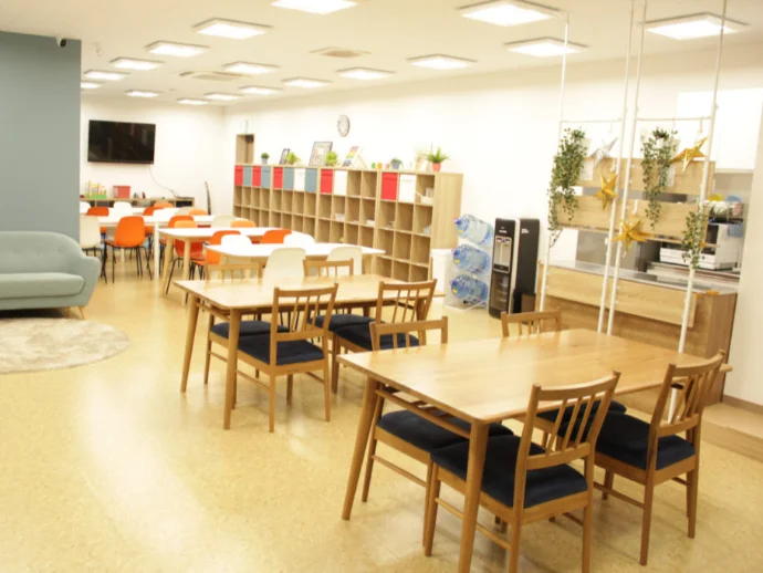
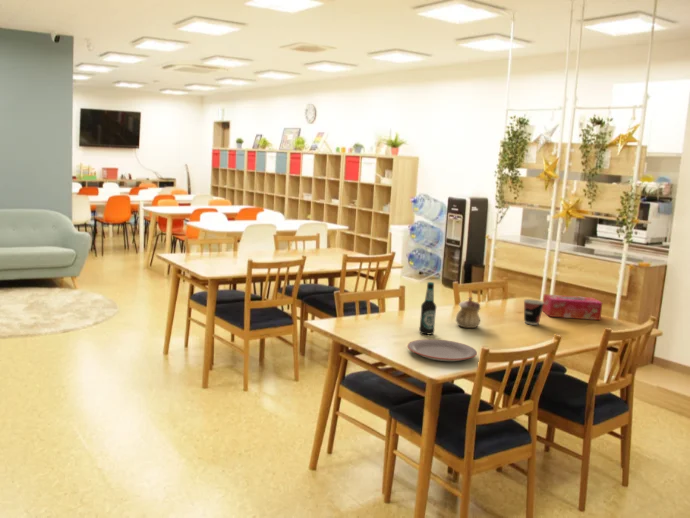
+ plate [406,338,478,362]
+ tissue box [542,293,603,321]
+ cup [523,298,544,326]
+ bottle [418,281,437,335]
+ teapot [455,296,481,329]
